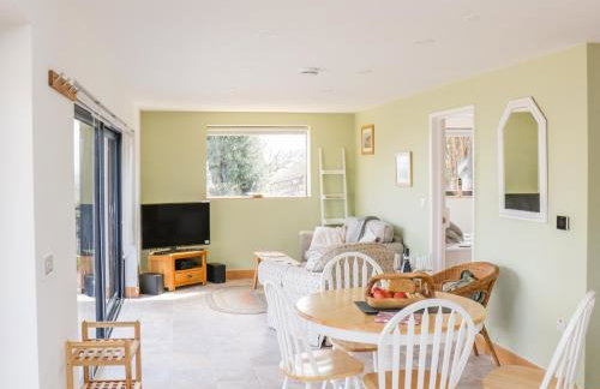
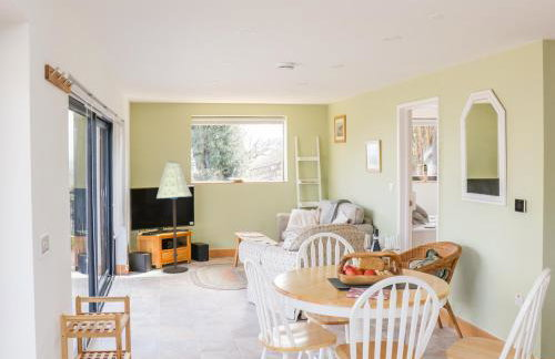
+ floor lamp [155,160,193,274]
